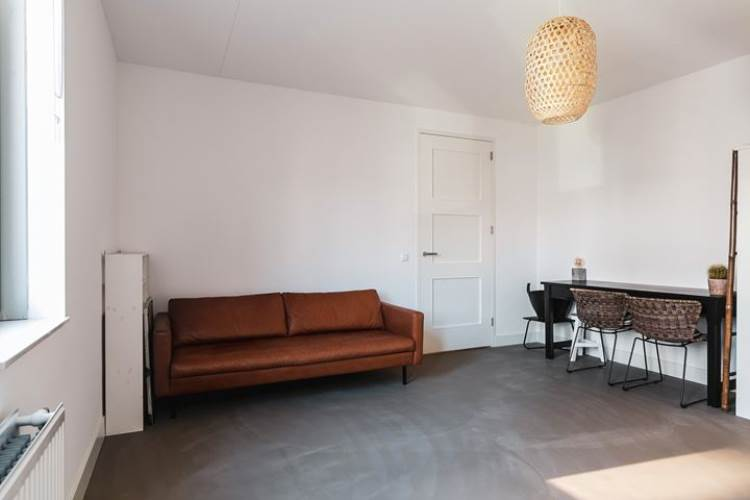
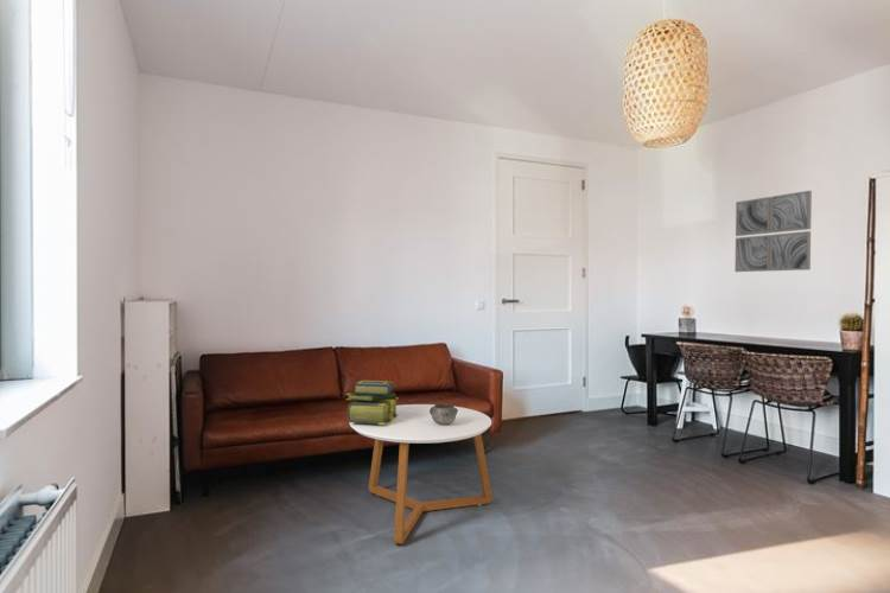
+ coffee table [349,403,494,546]
+ stack of books [345,380,399,425]
+ wall art [733,190,813,273]
+ decorative bowl [430,403,458,425]
